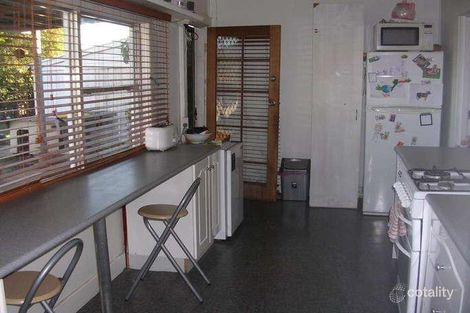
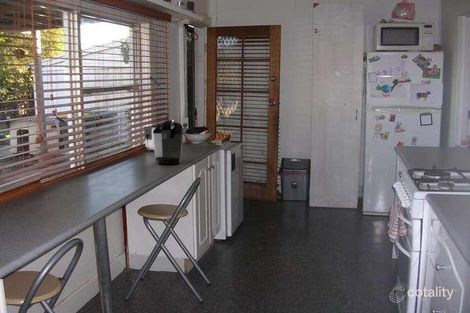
+ coffee maker [143,119,184,165]
